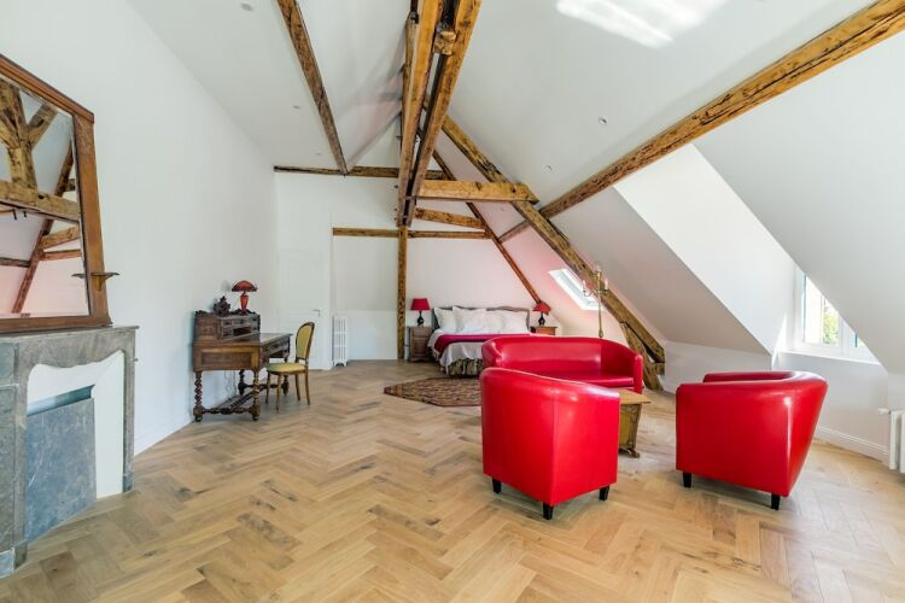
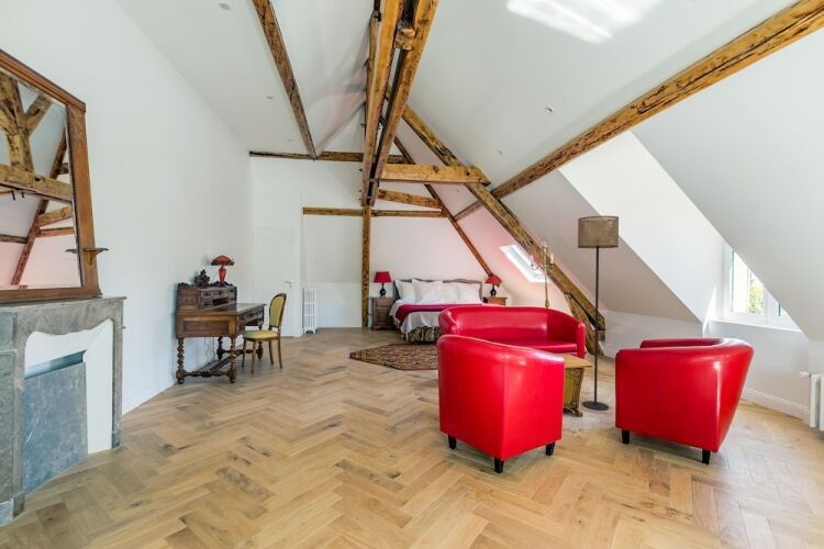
+ floor lamp [577,215,620,412]
